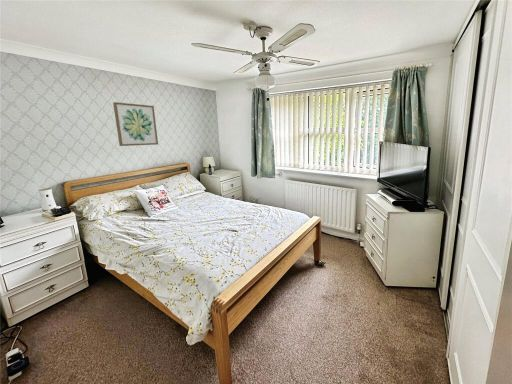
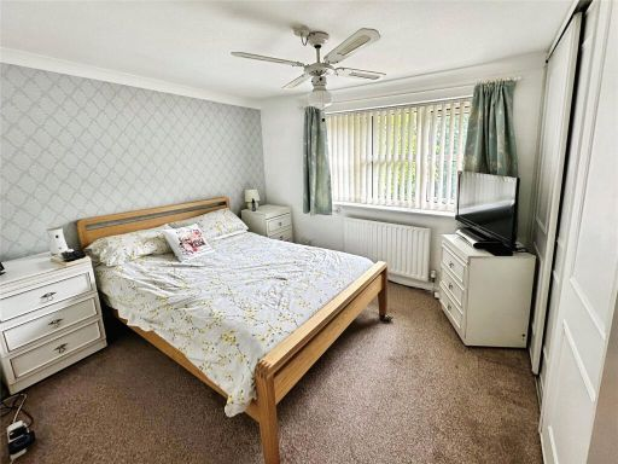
- wall art [112,101,159,147]
